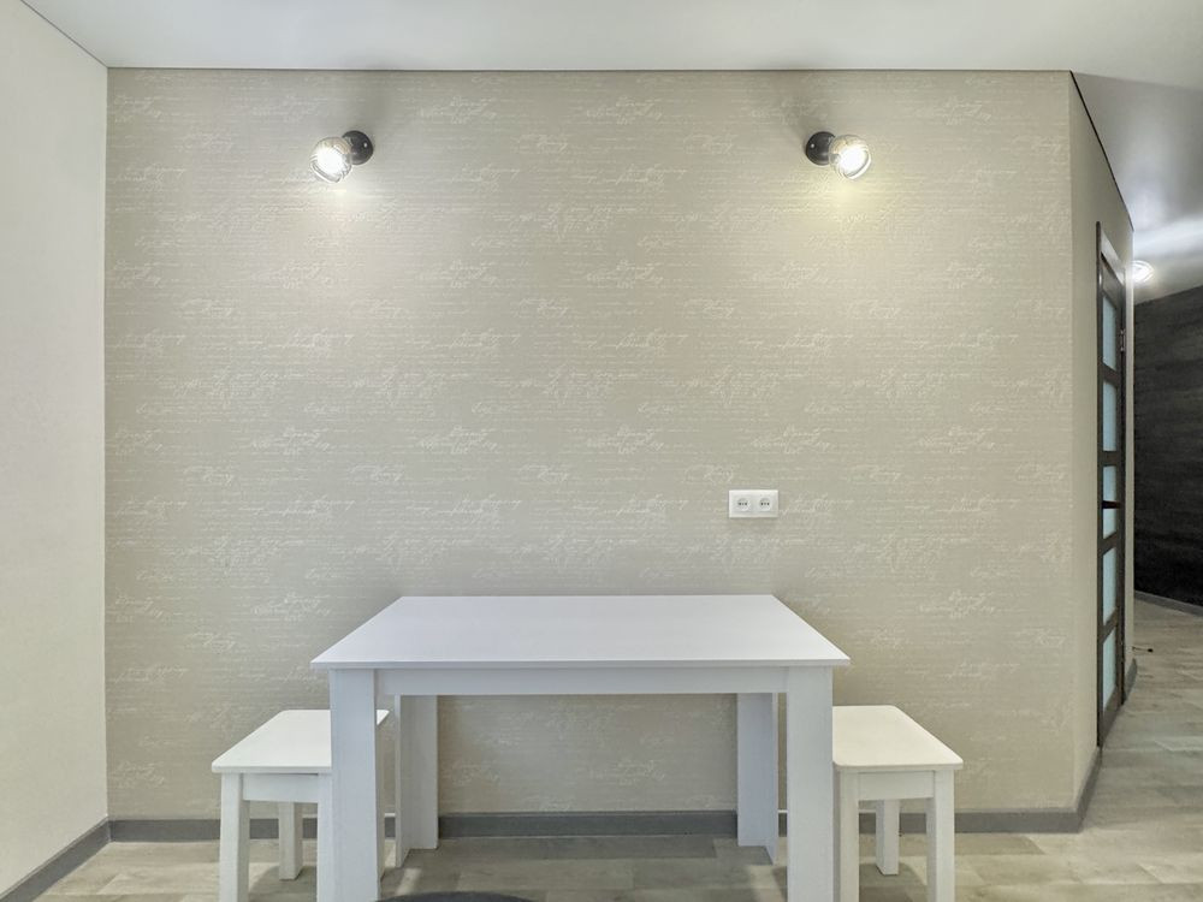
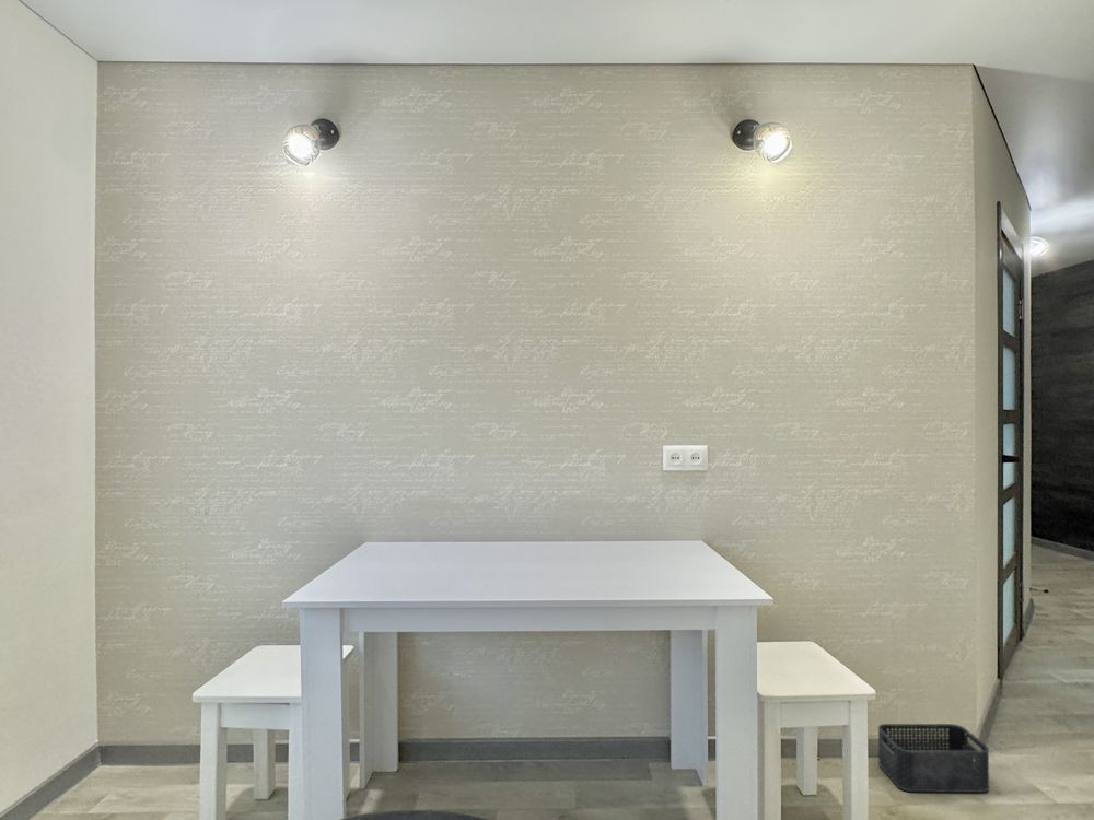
+ storage bin [877,723,990,794]
